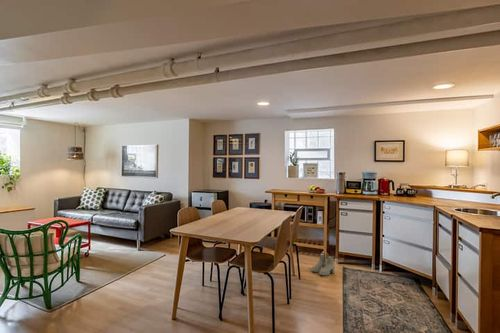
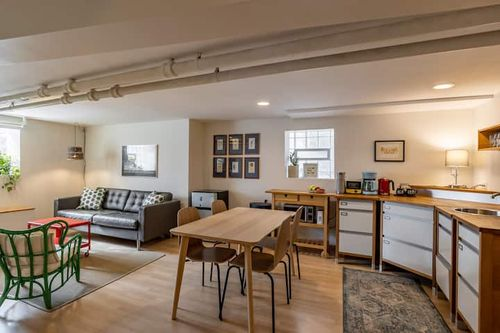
- boots [311,252,336,277]
